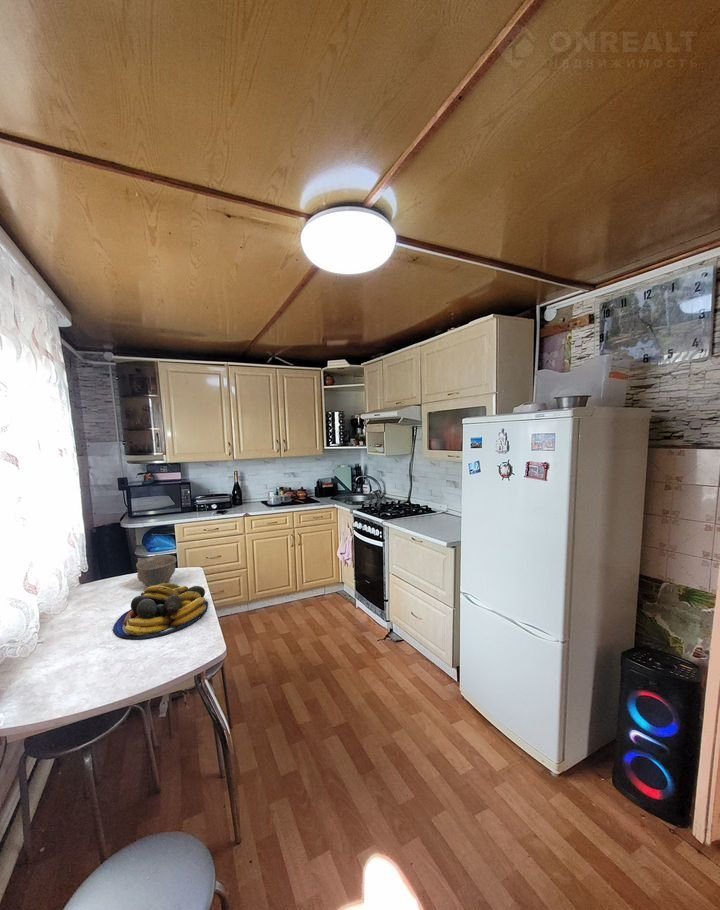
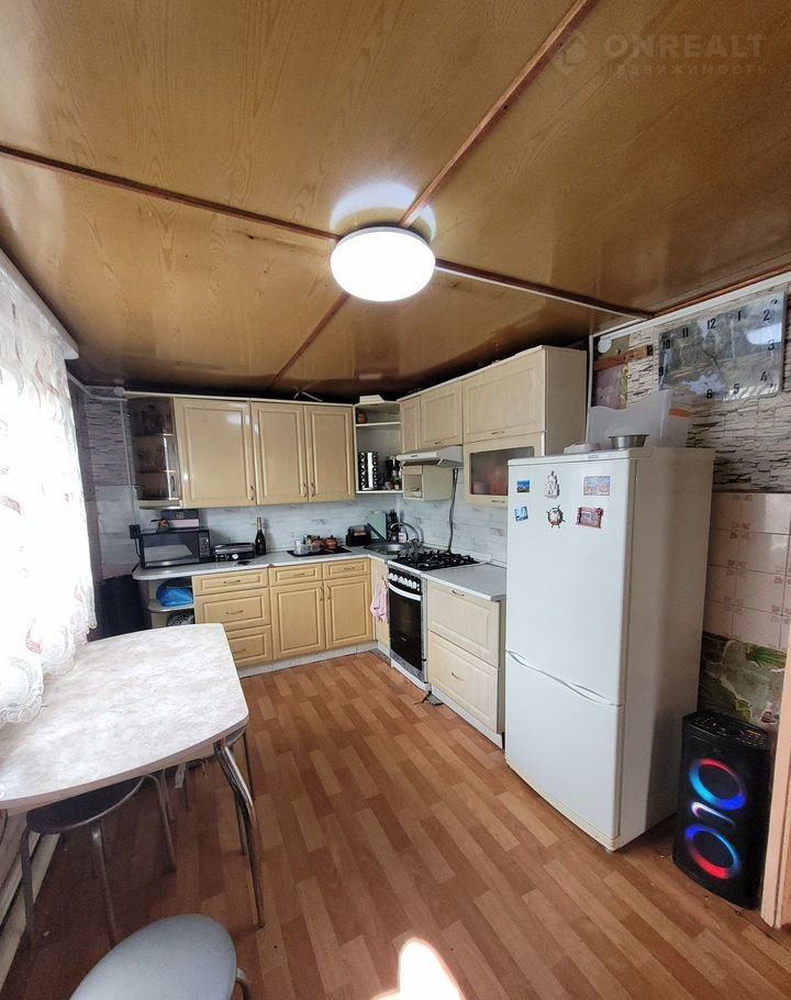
- bowl [135,554,177,587]
- fruit bowl [112,582,209,640]
